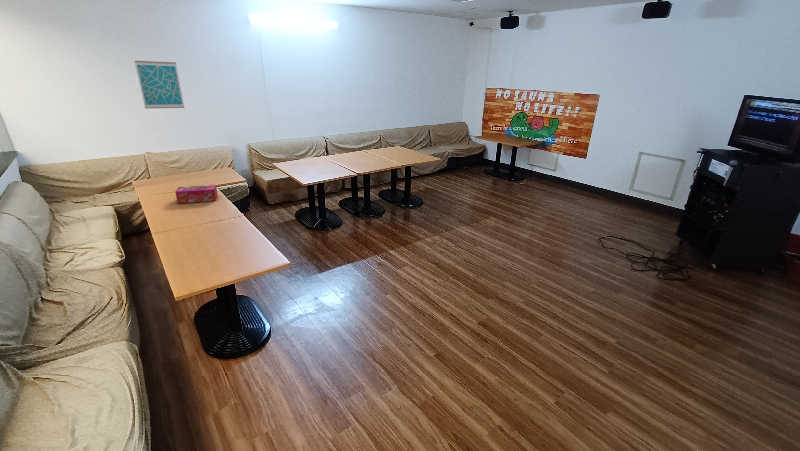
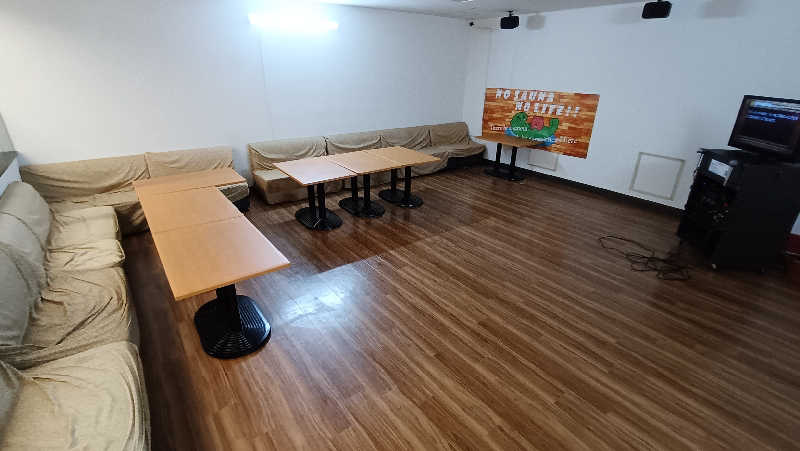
- wall art [134,60,186,110]
- tissue box [174,184,219,204]
